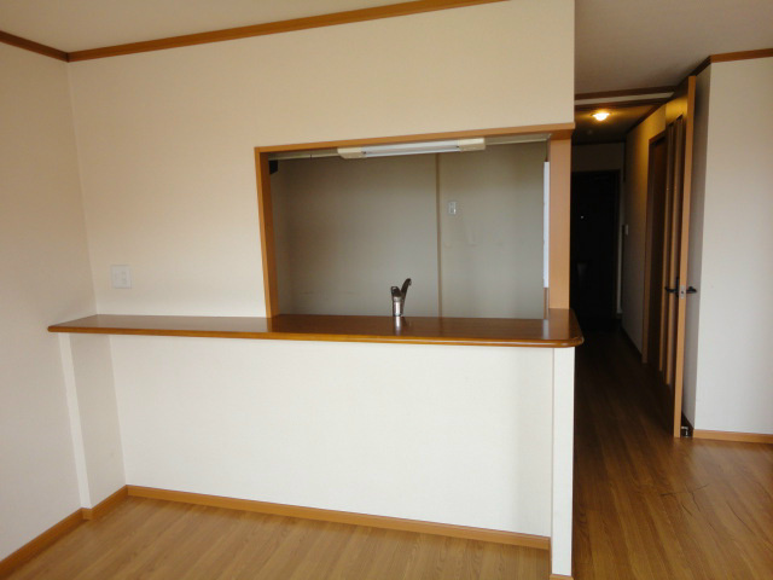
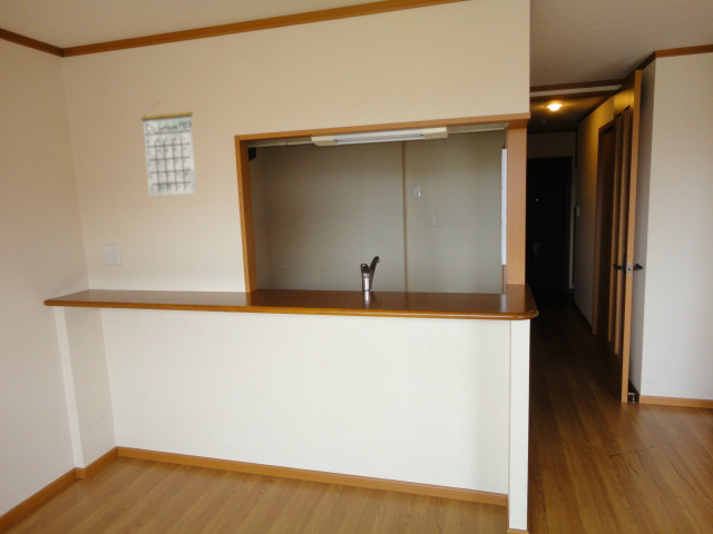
+ calendar [140,102,197,197]
